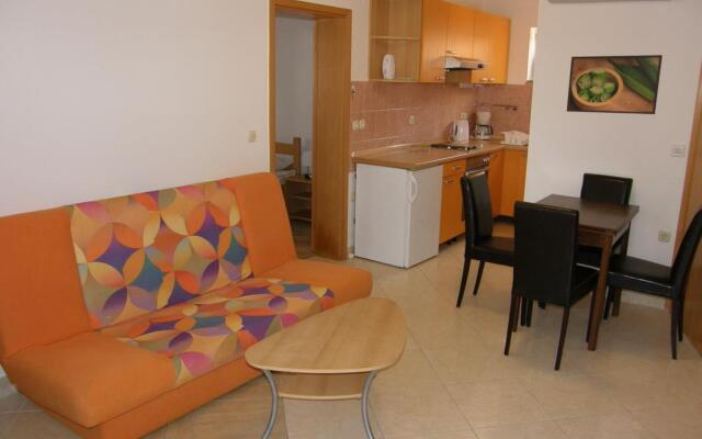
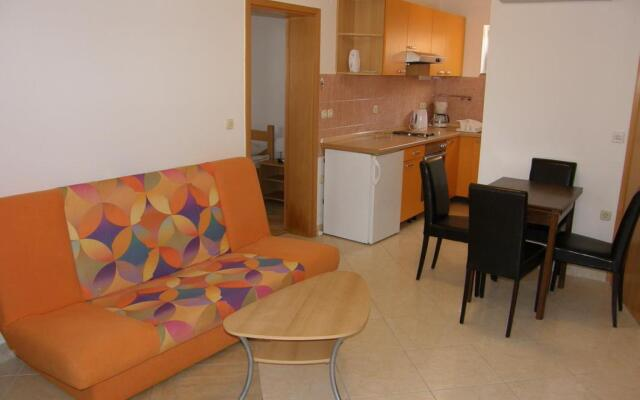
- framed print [565,54,664,115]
